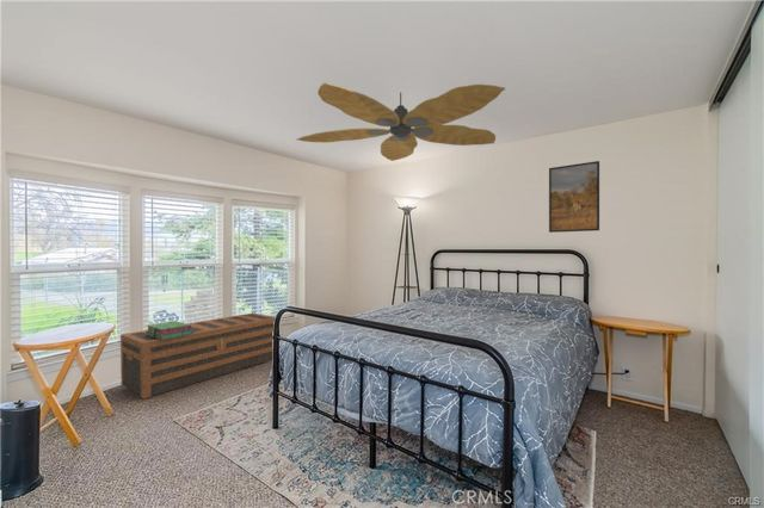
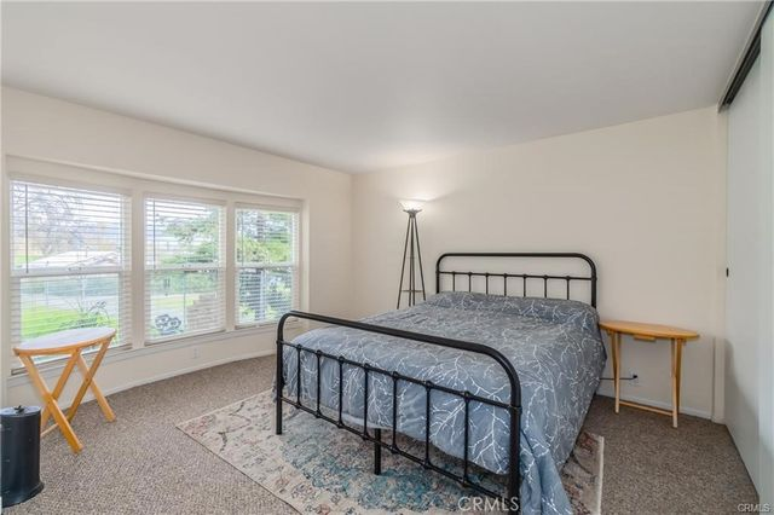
- storage bench [119,312,276,401]
- ceiling fan [295,81,506,162]
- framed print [548,160,600,234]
- stack of books [144,320,193,340]
